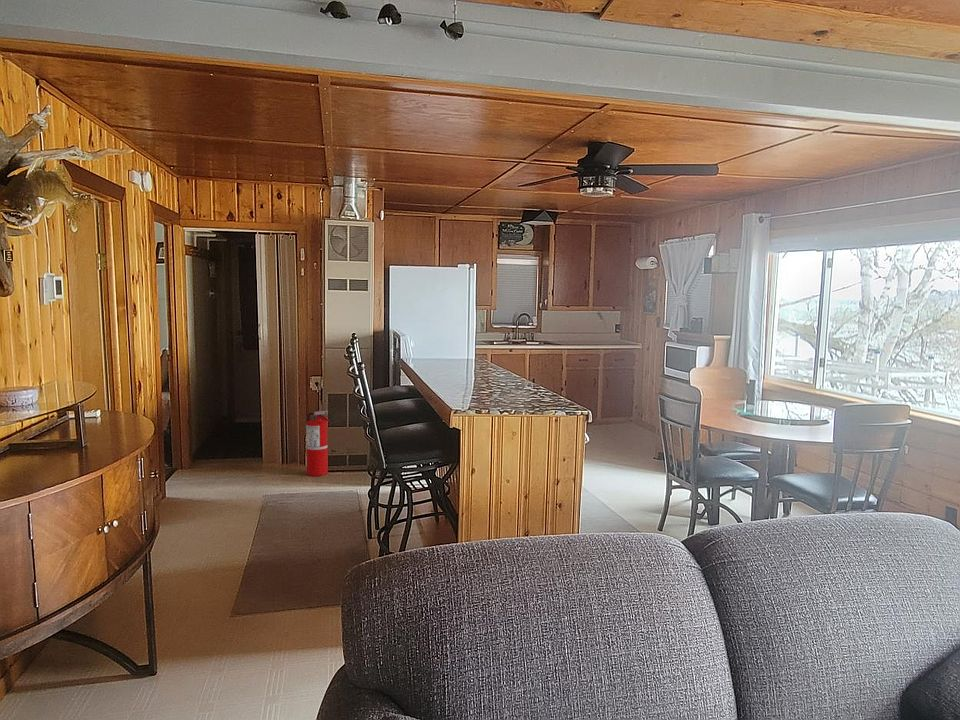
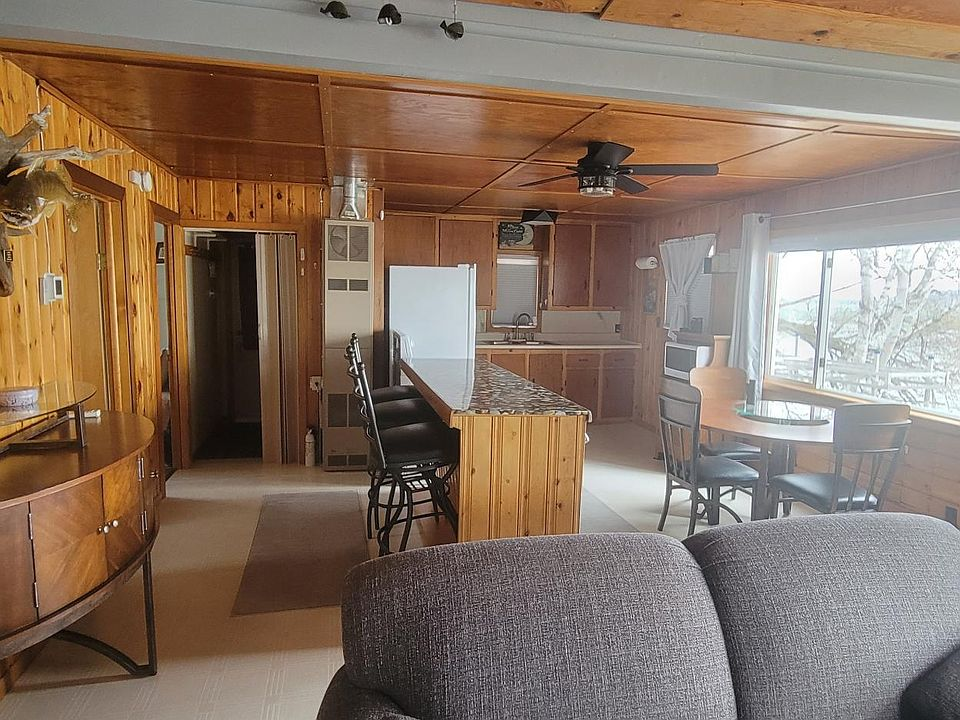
- fire extinguisher [305,410,330,477]
